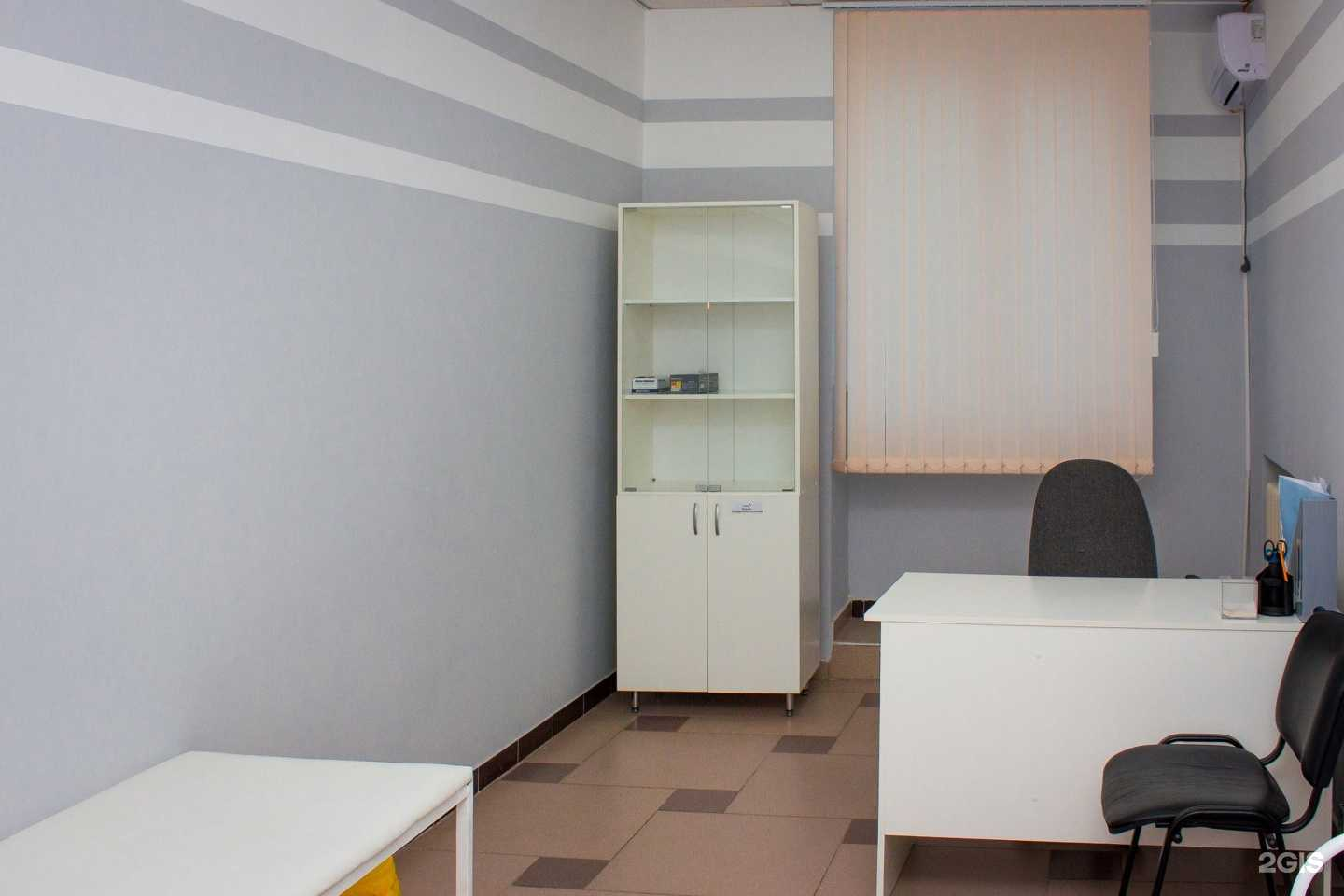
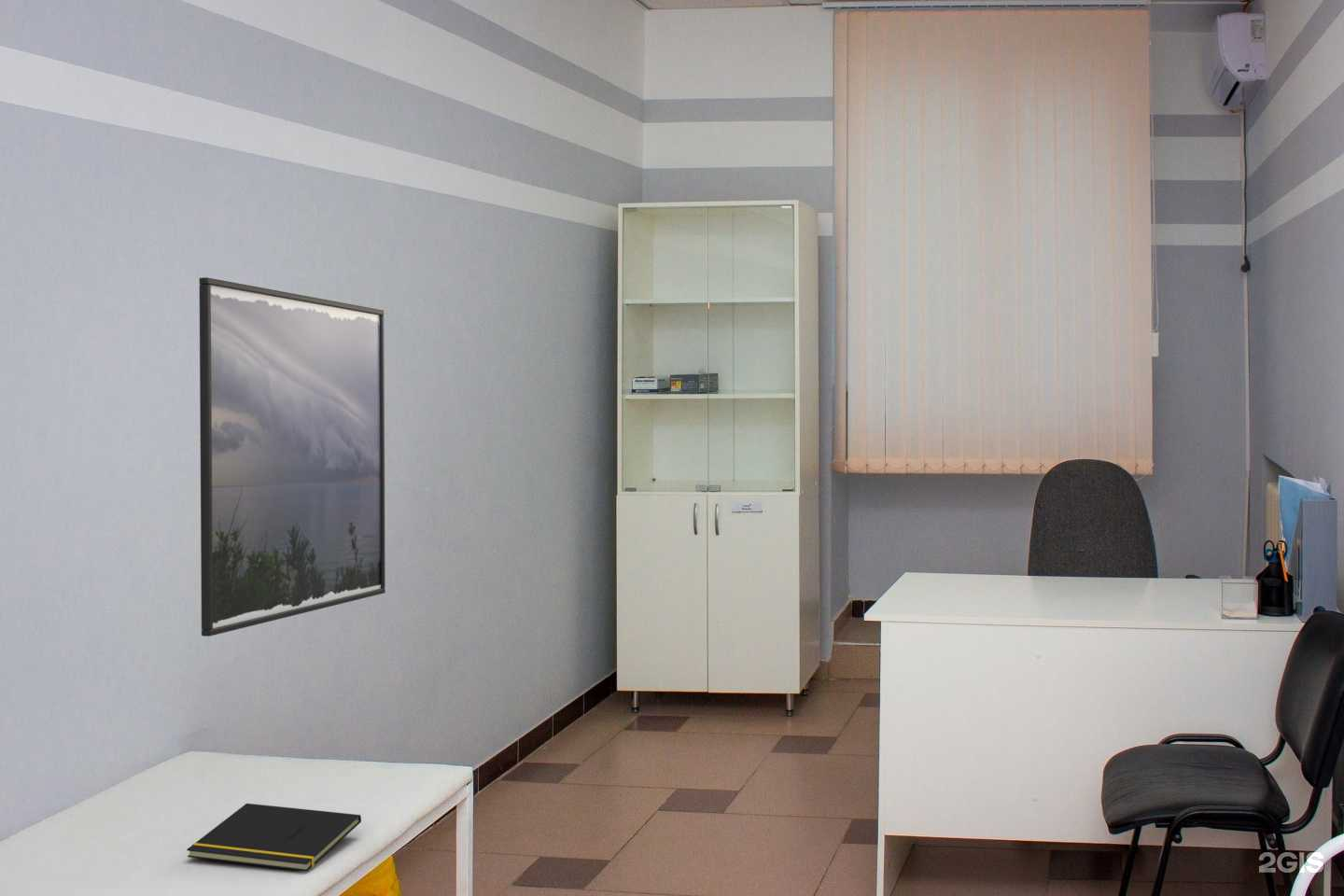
+ notepad [186,803,362,872]
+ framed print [199,276,386,637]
